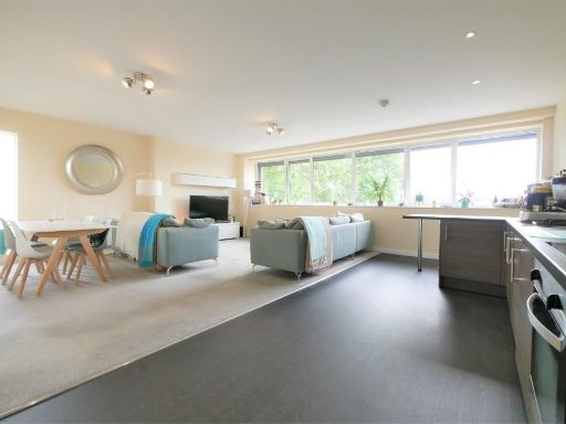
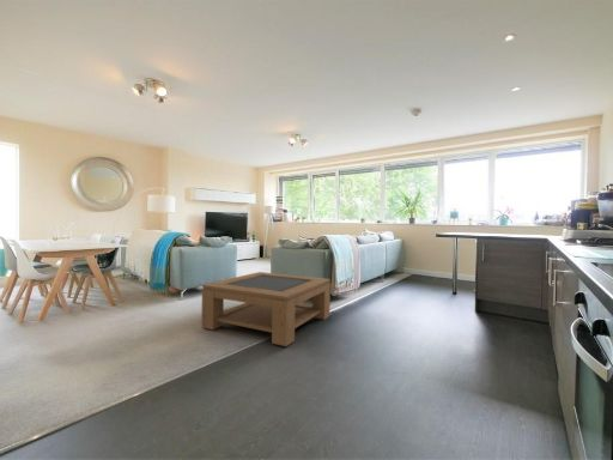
+ coffee table [200,271,332,347]
